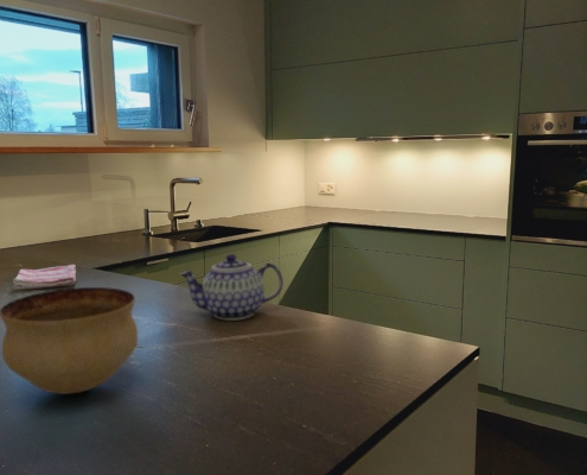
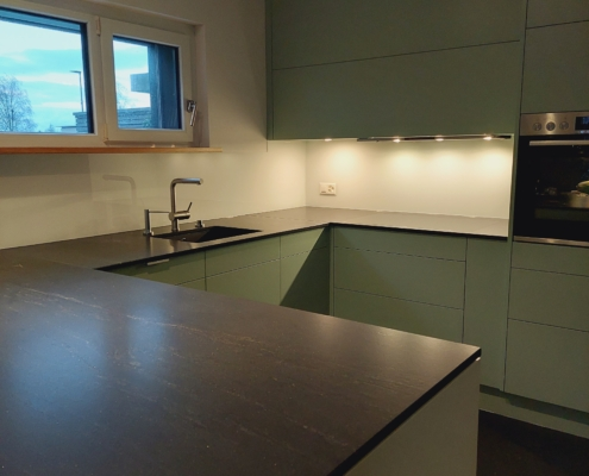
- dish towel [12,264,77,291]
- teapot [178,253,285,322]
- bowl [0,286,139,395]
